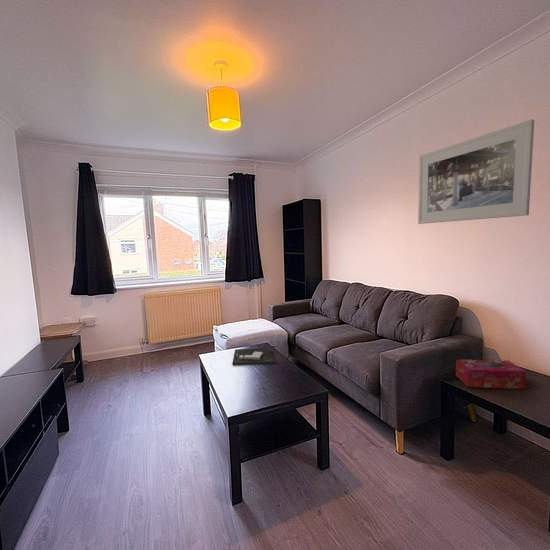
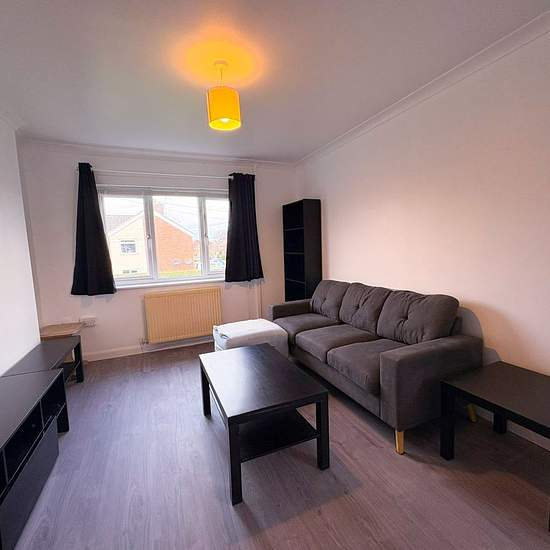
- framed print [417,119,535,225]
- board game [232,347,277,366]
- tissue box [455,358,527,389]
